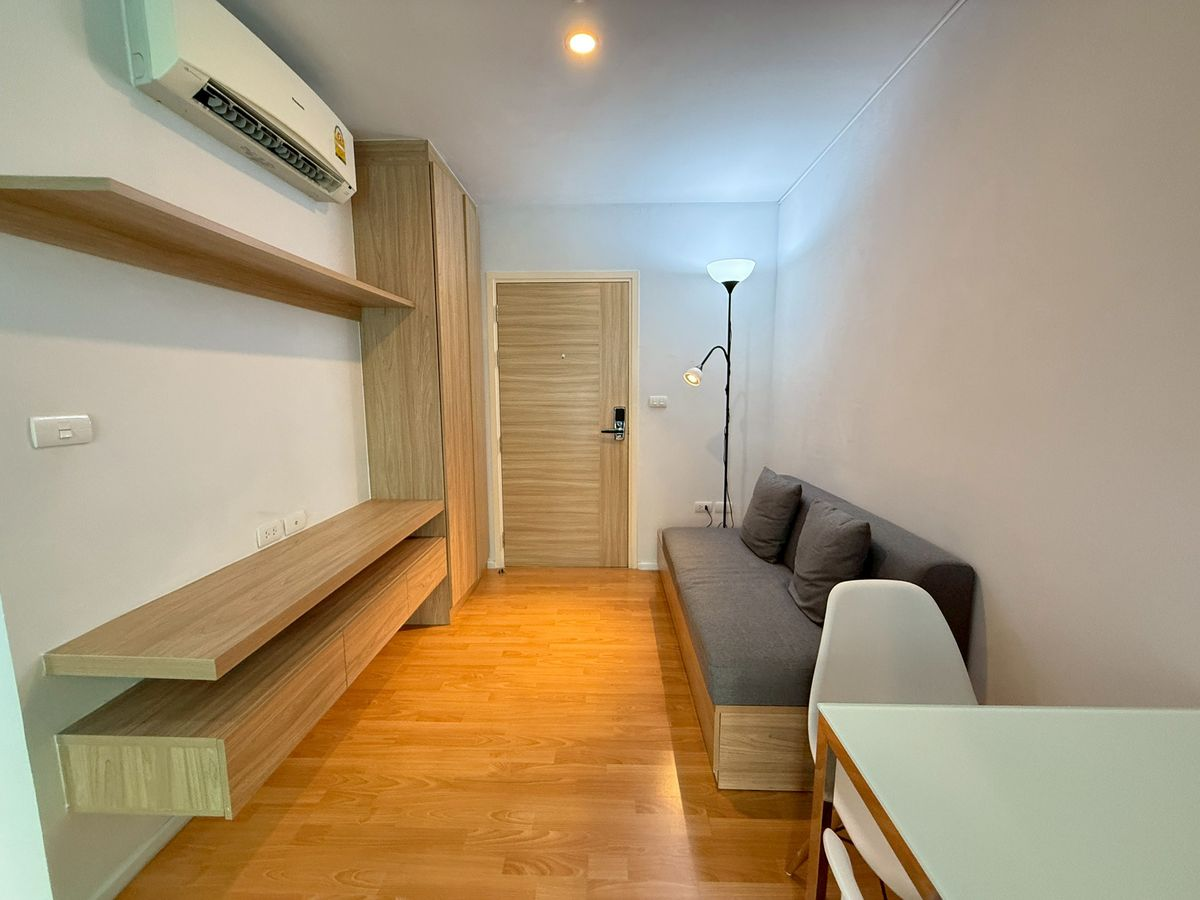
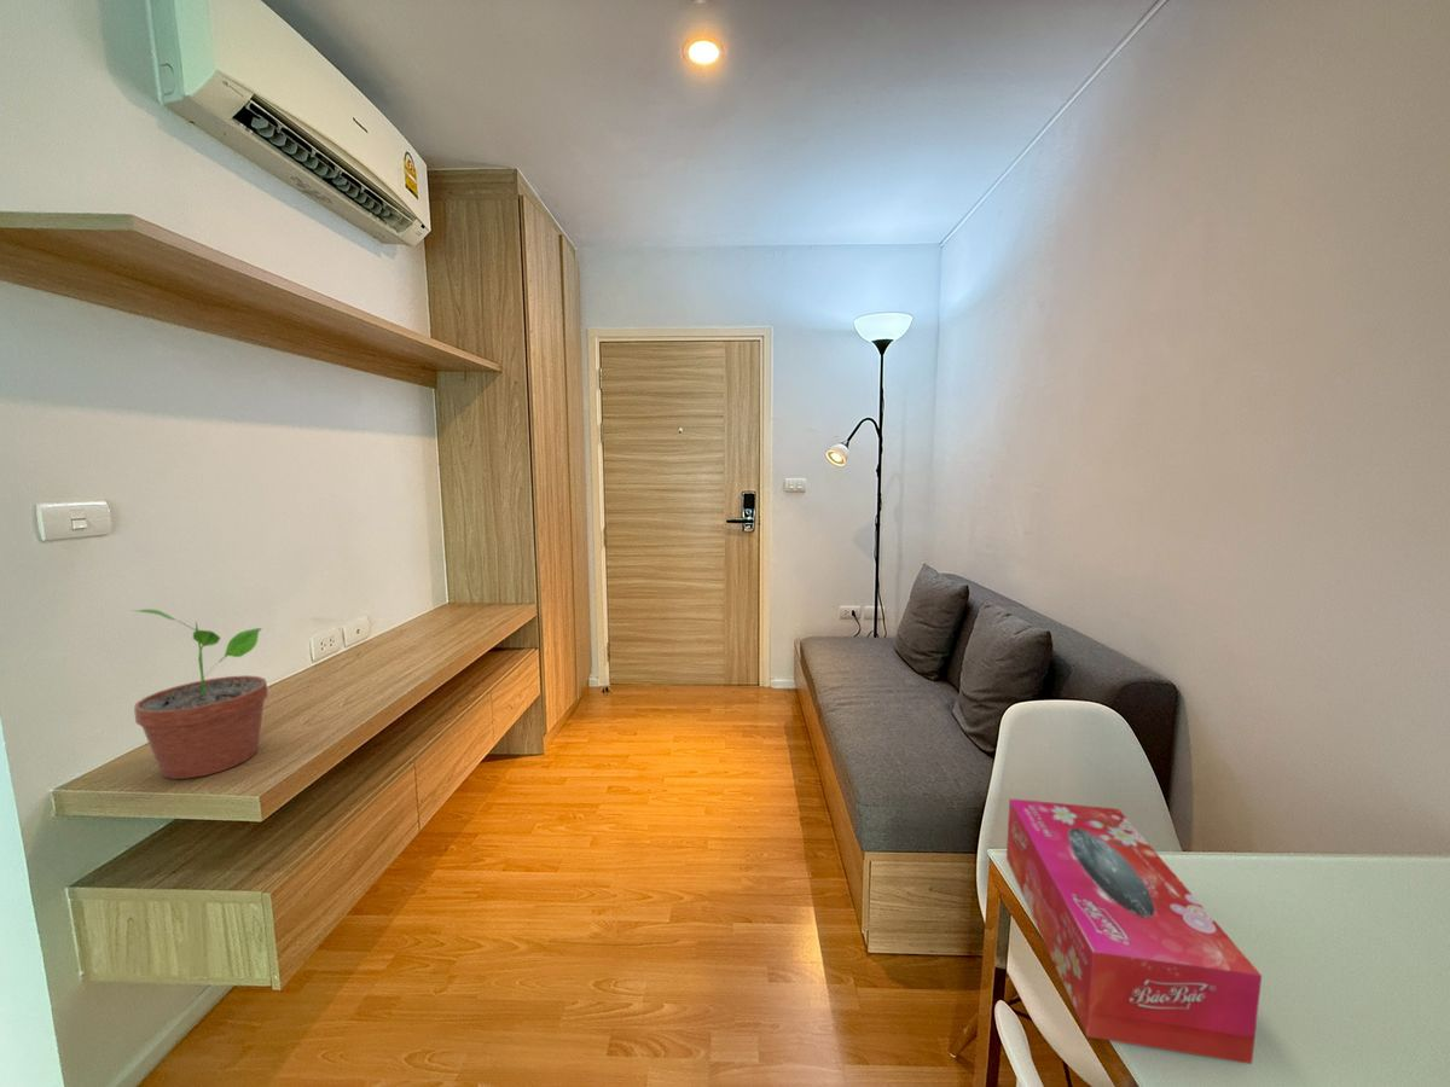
+ potted plant [130,609,269,780]
+ tissue box [1005,797,1263,1065]
